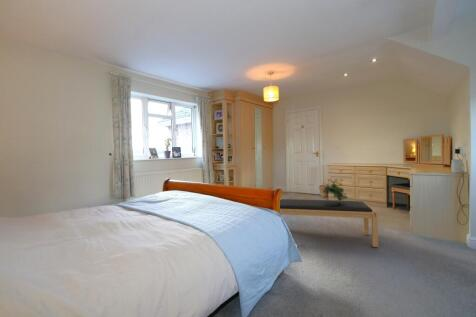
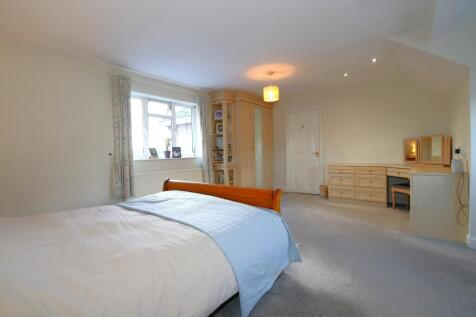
- flowering plant [321,178,349,202]
- bench [279,198,379,248]
